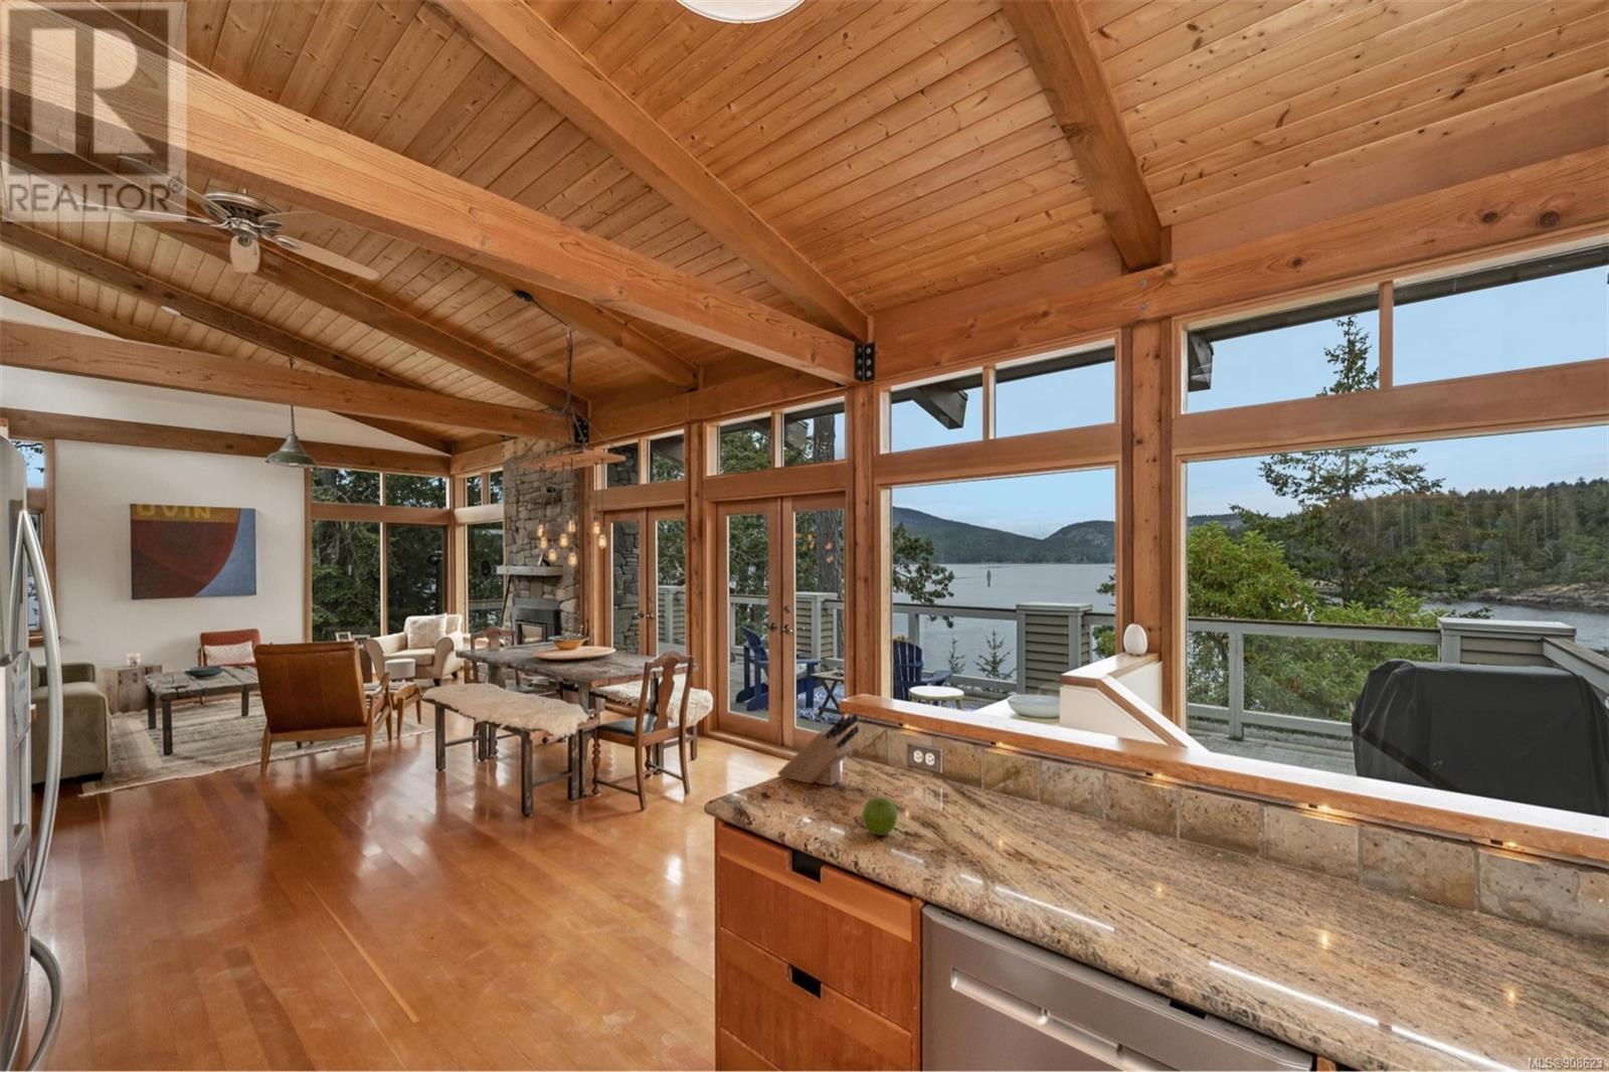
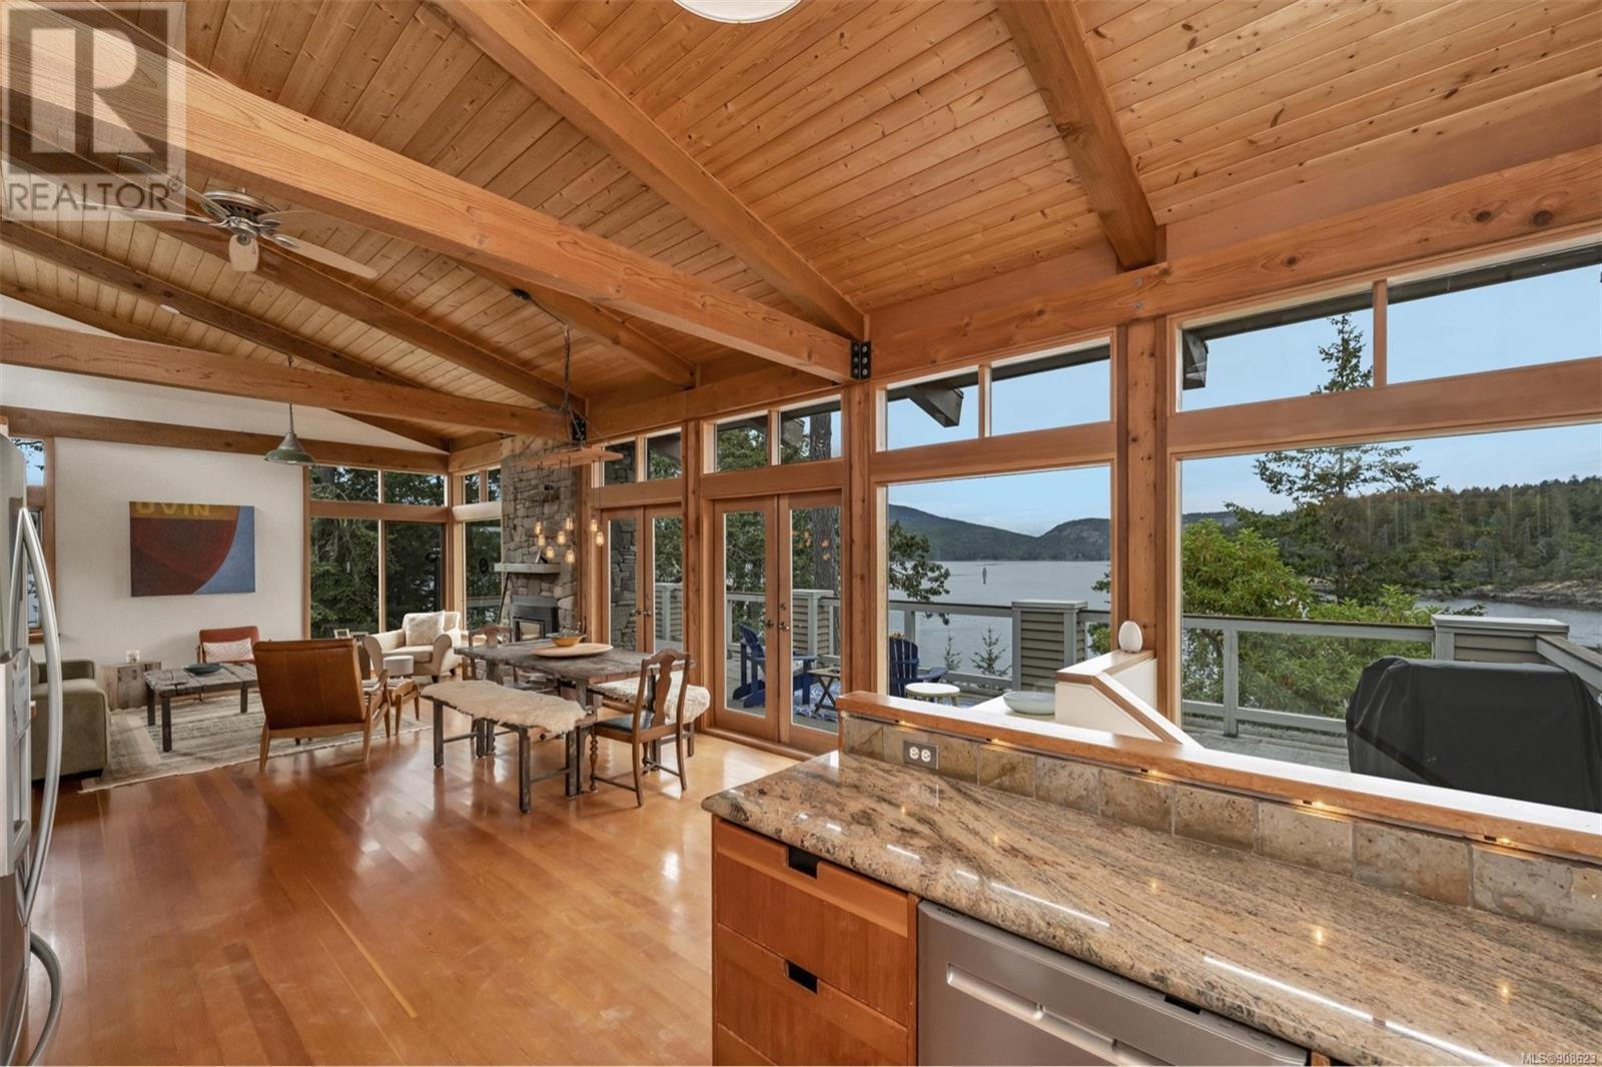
- fruit [861,798,898,836]
- knife block [776,712,860,786]
